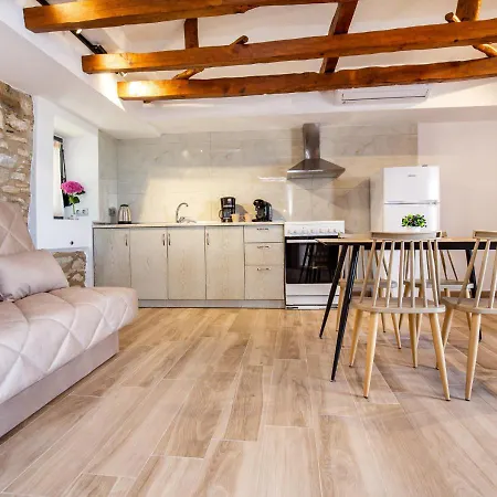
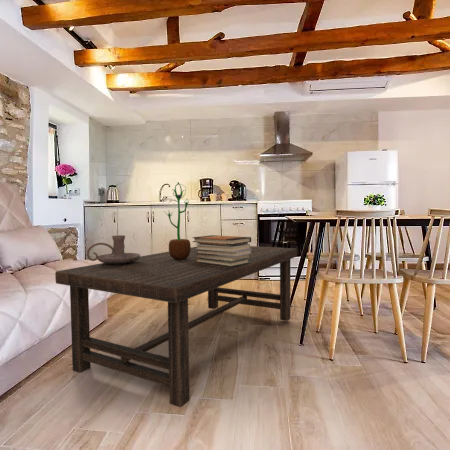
+ potted flower [163,181,192,260]
+ candle holder [86,234,141,264]
+ book stack [192,234,252,267]
+ coffee table [54,245,298,408]
